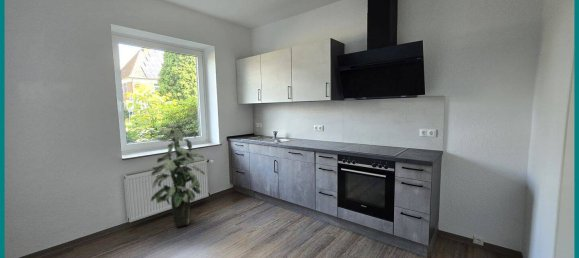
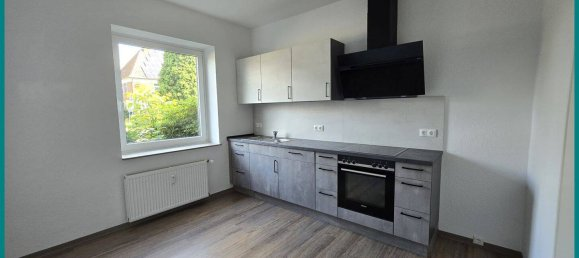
- indoor plant [149,123,206,228]
